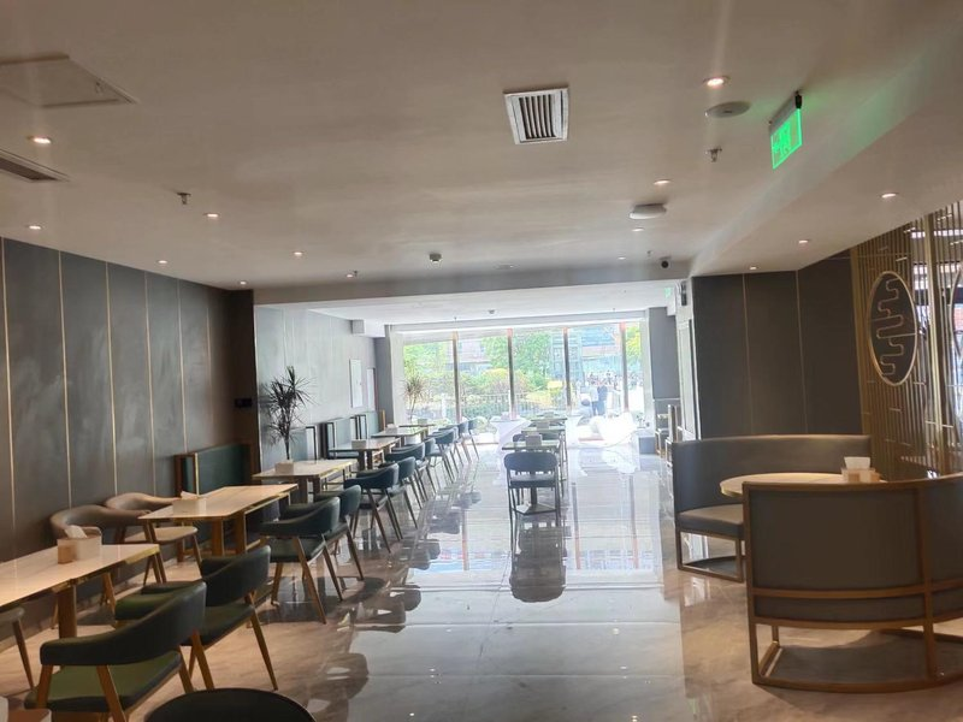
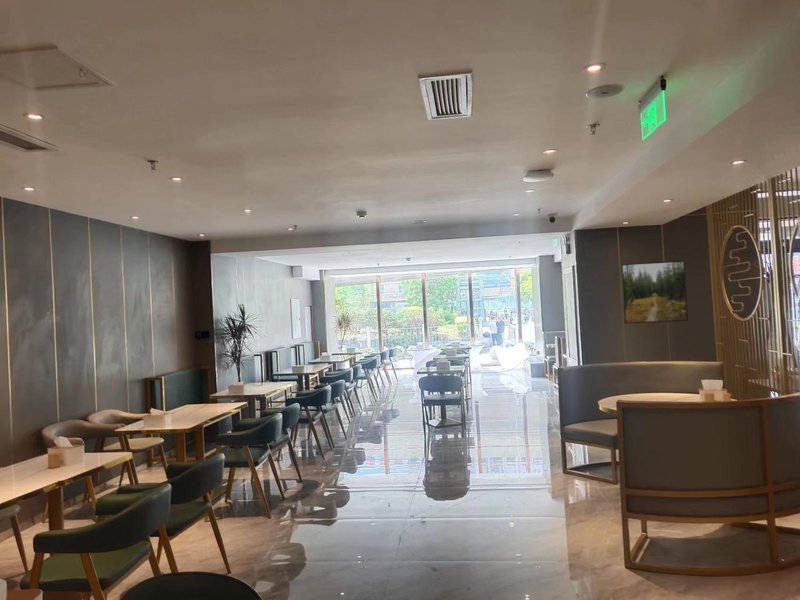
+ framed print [620,260,689,325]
